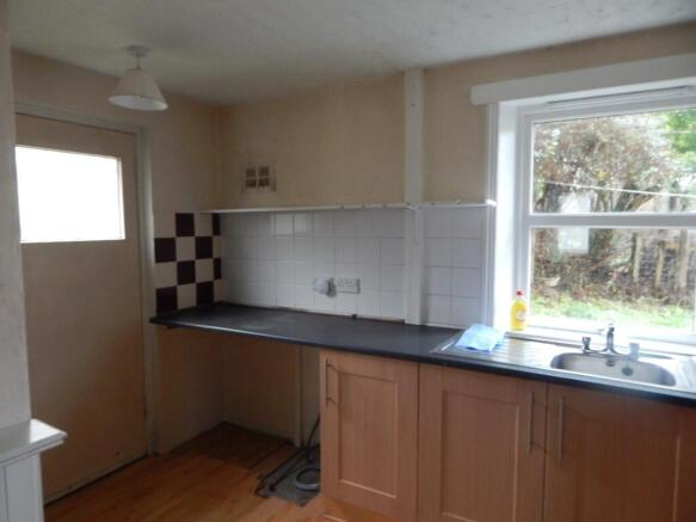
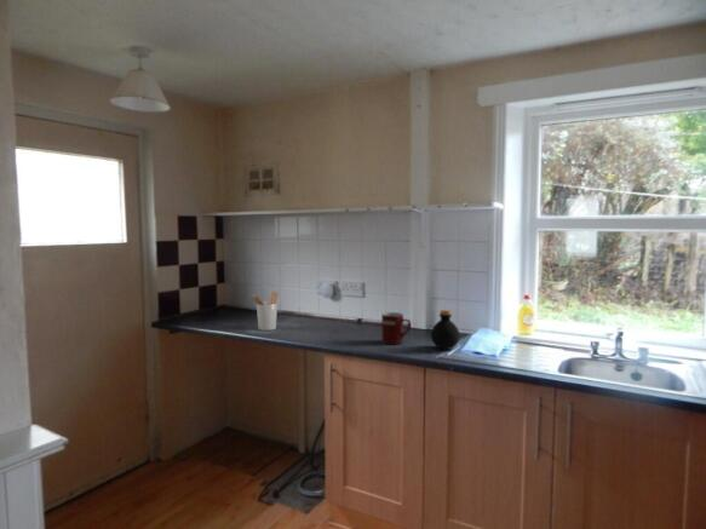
+ utensil holder [249,291,280,332]
+ mug [380,311,412,346]
+ bottle [430,309,461,351]
